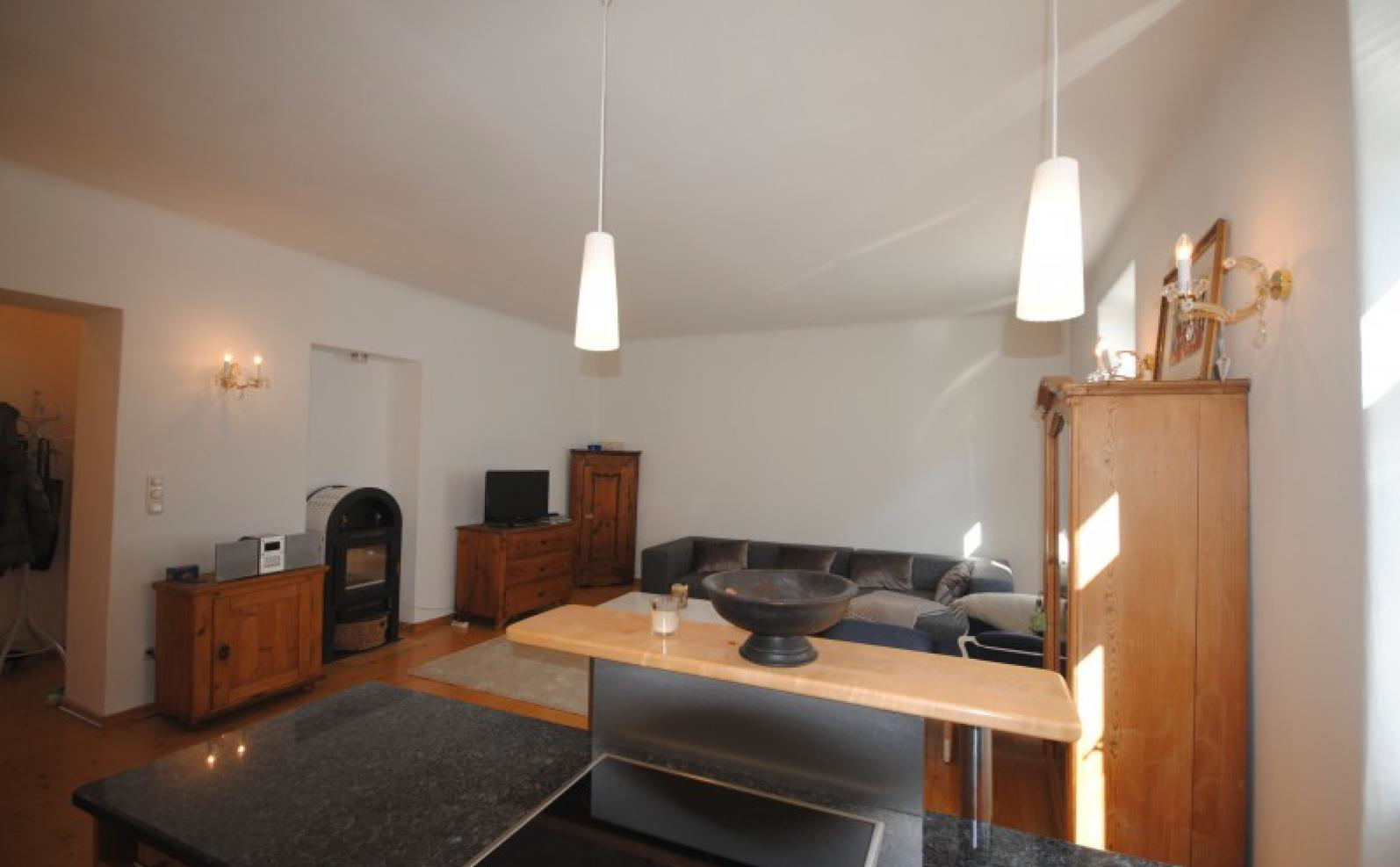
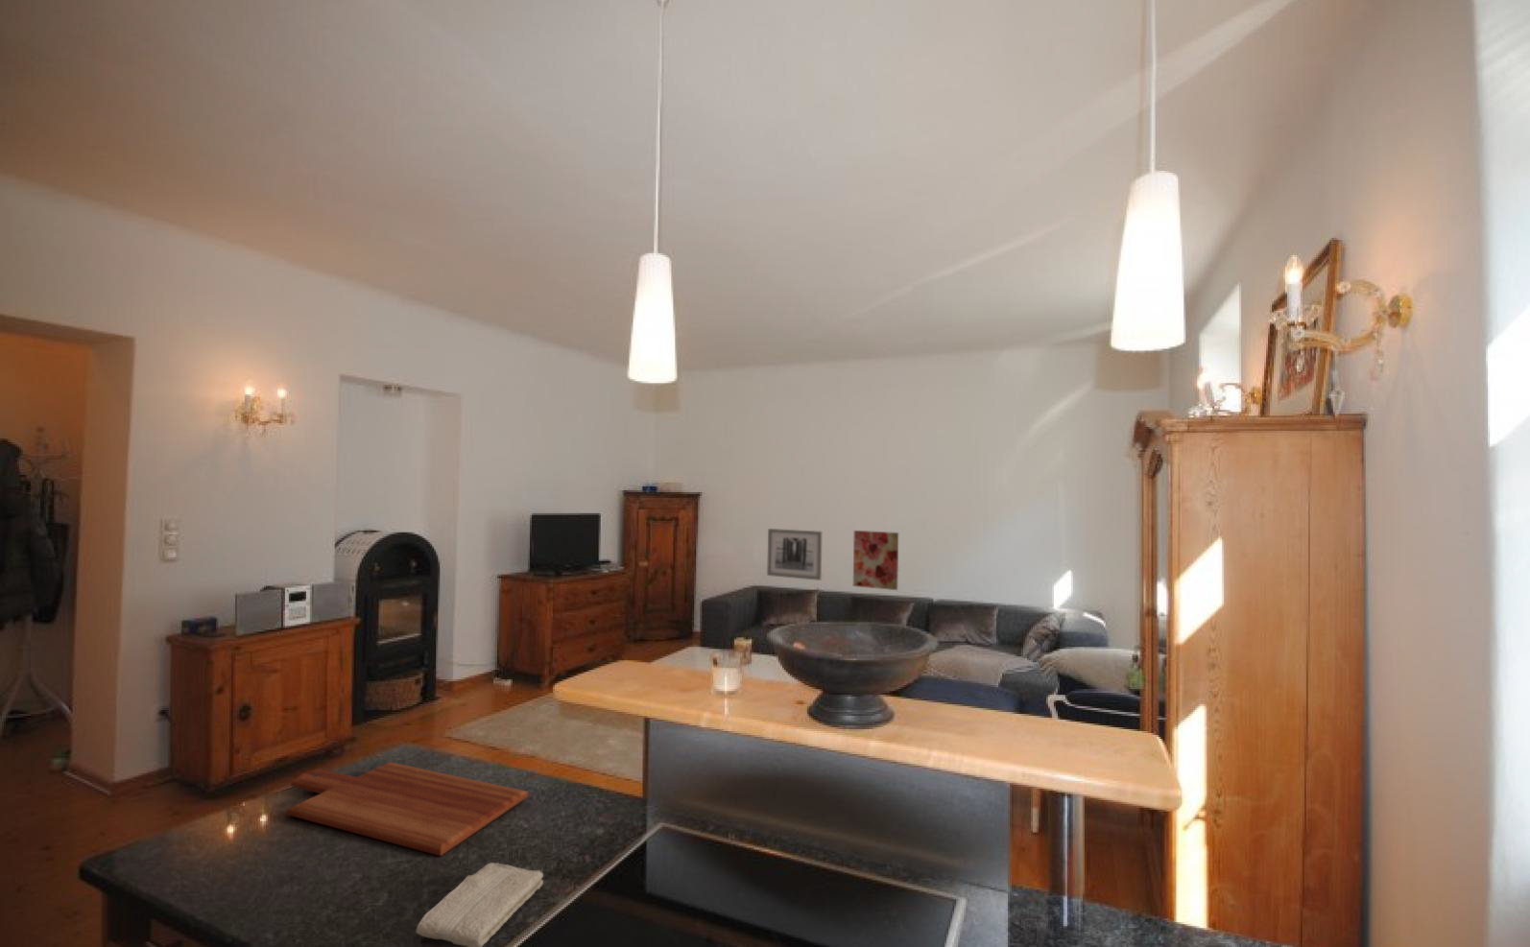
+ wall art [852,530,899,591]
+ wall art [766,528,823,581]
+ cutting board [285,761,529,856]
+ washcloth [414,862,544,947]
